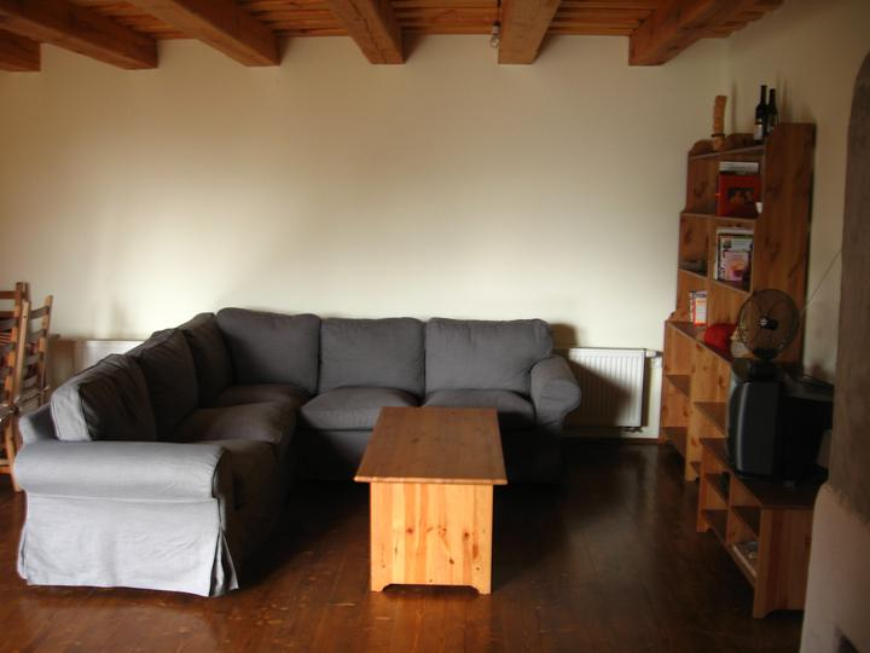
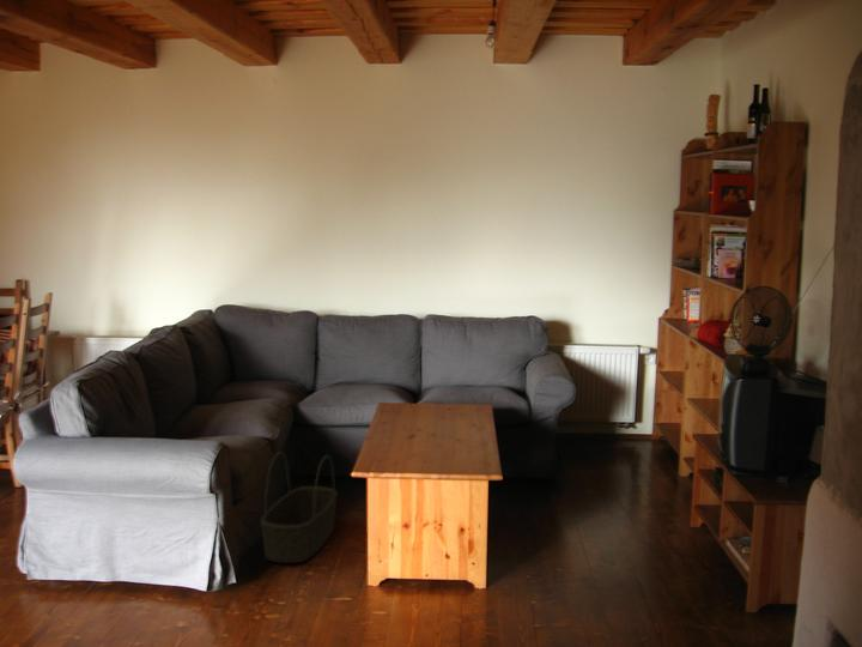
+ basket [260,451,338,564]
